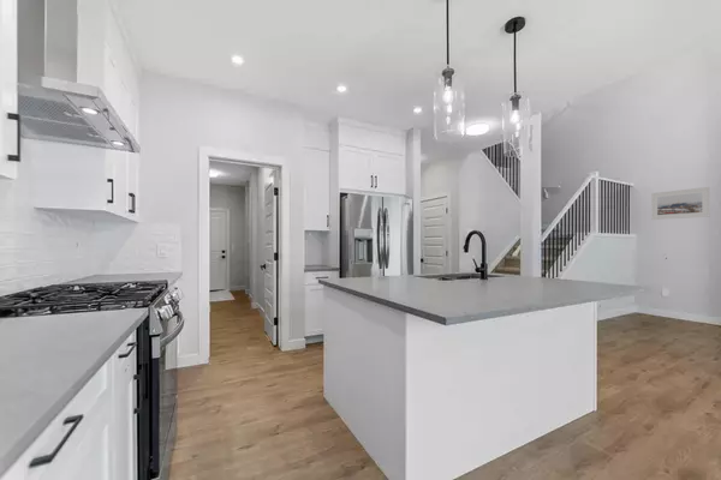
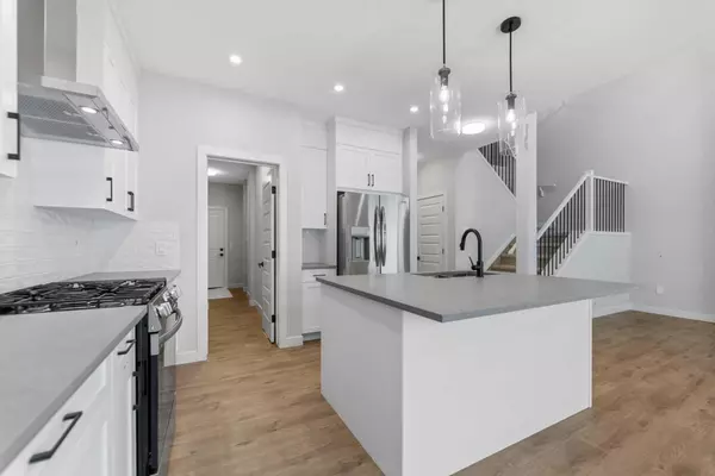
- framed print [650,186,711,221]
